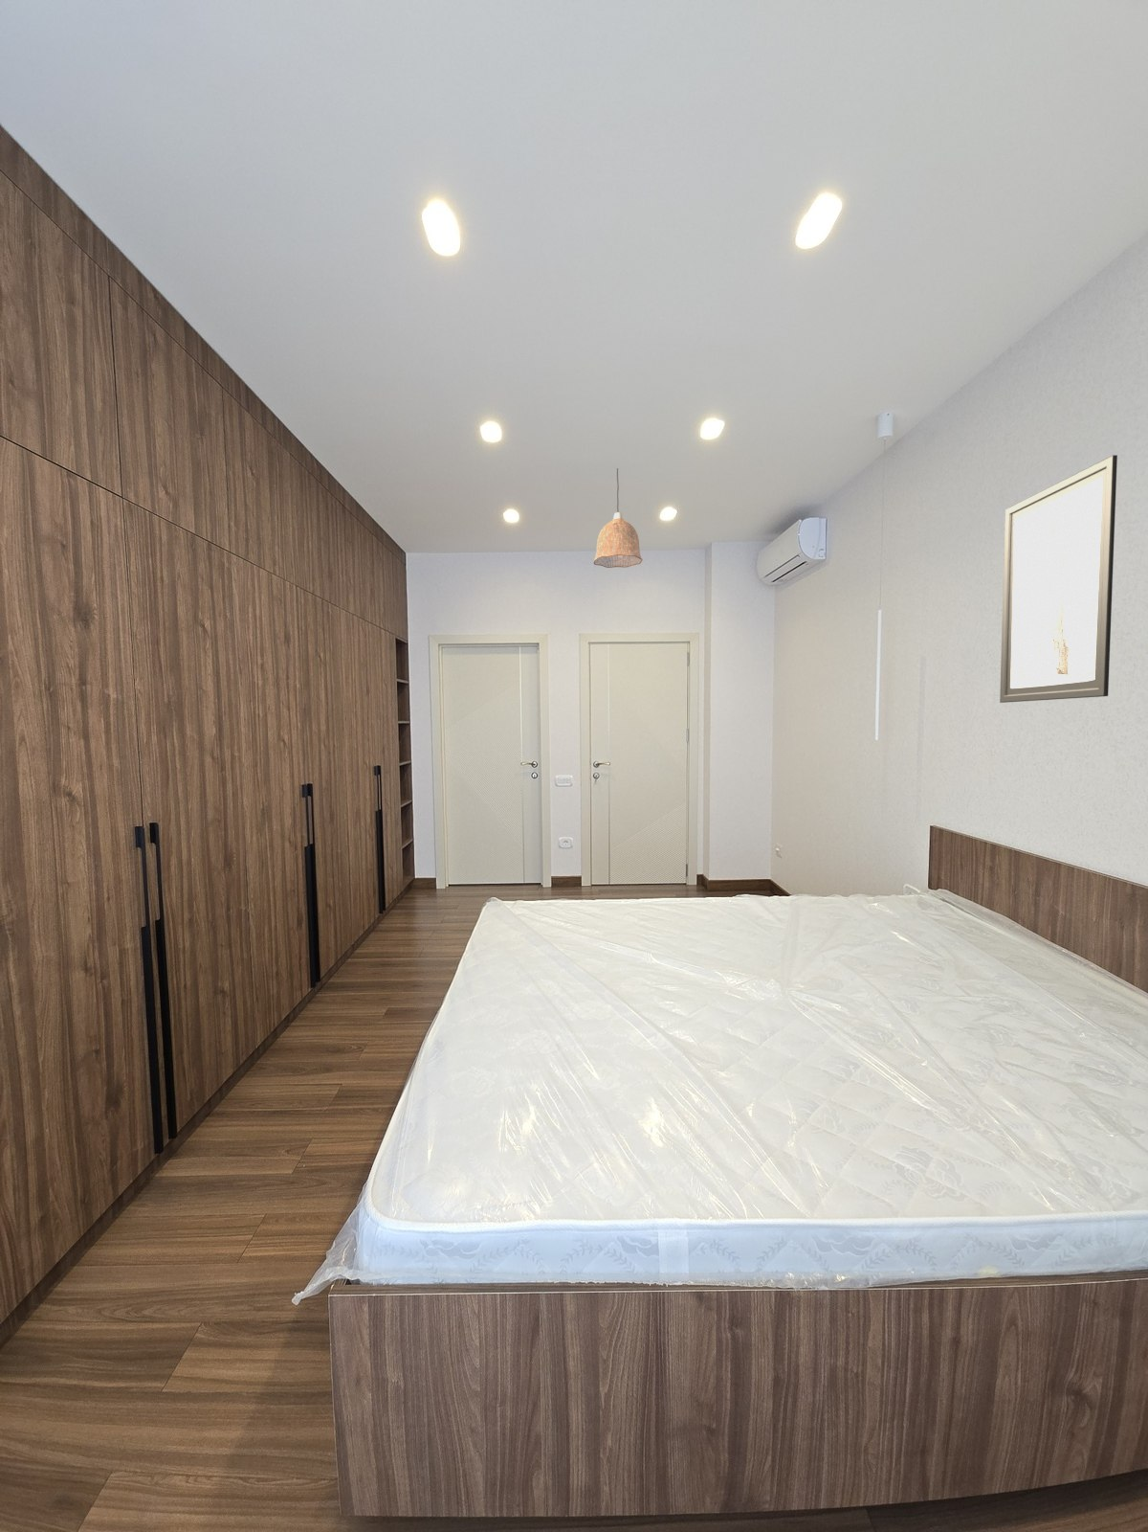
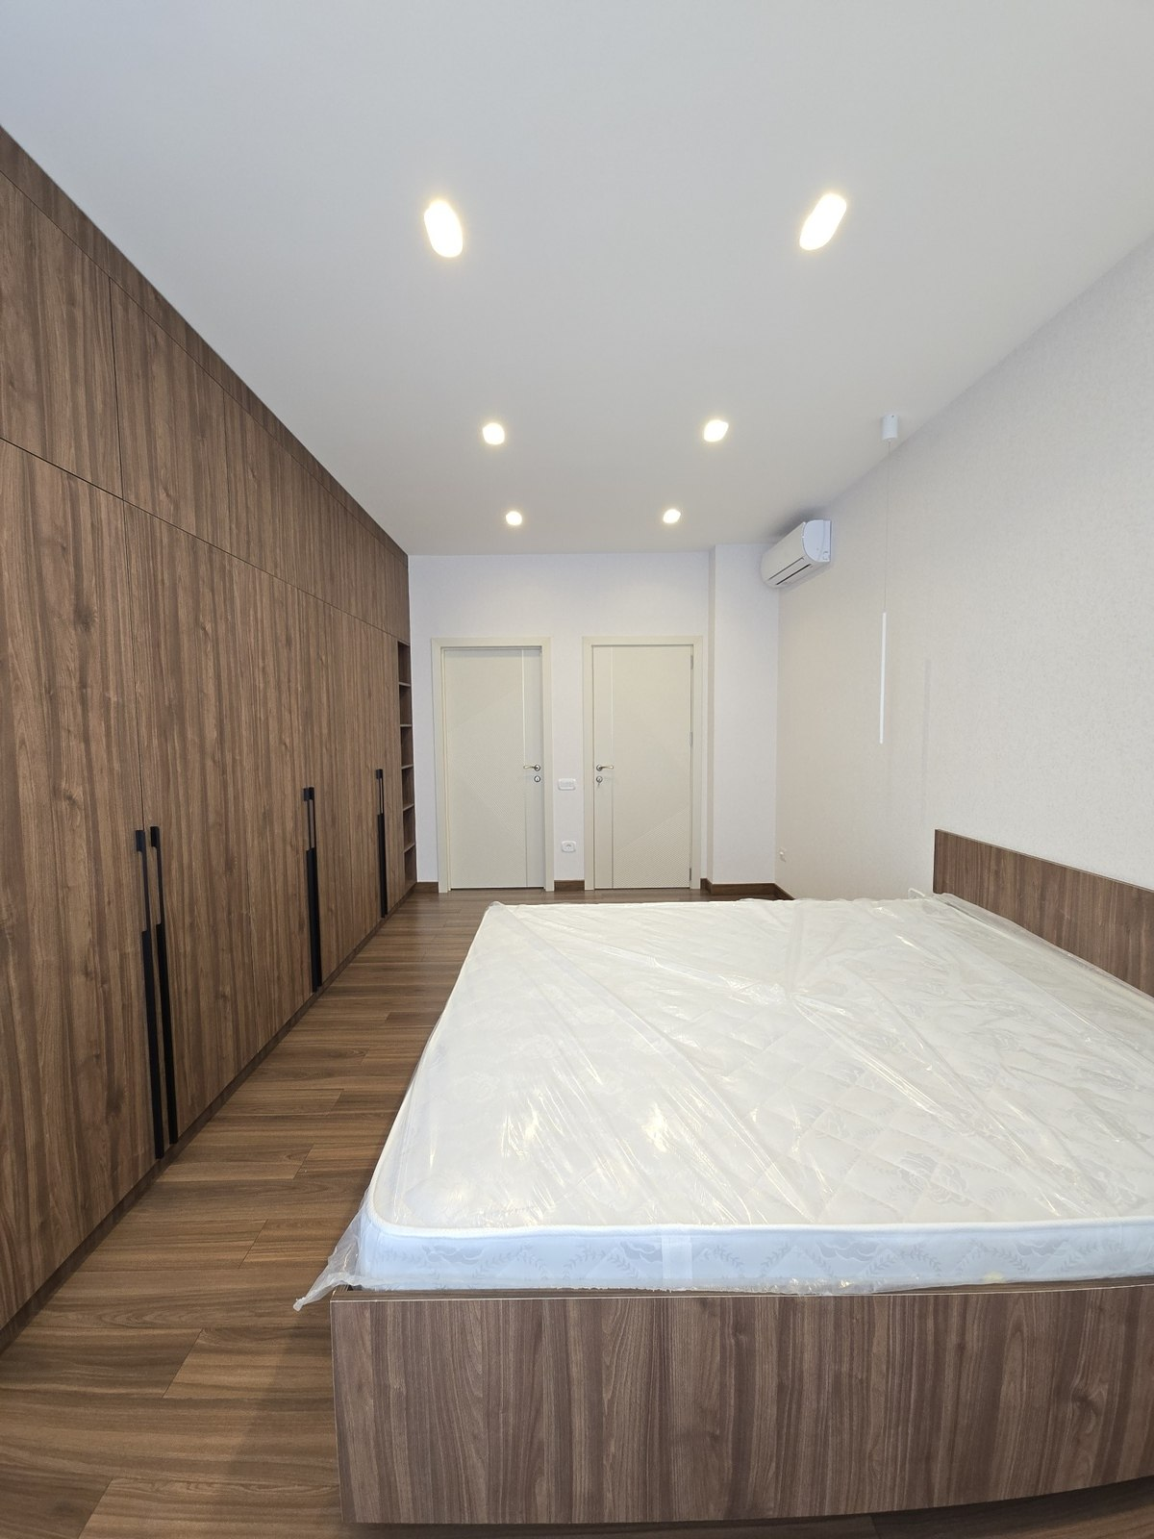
- wall art [998,454,1118,703]
- pendant lamp [592,468,644,568]
